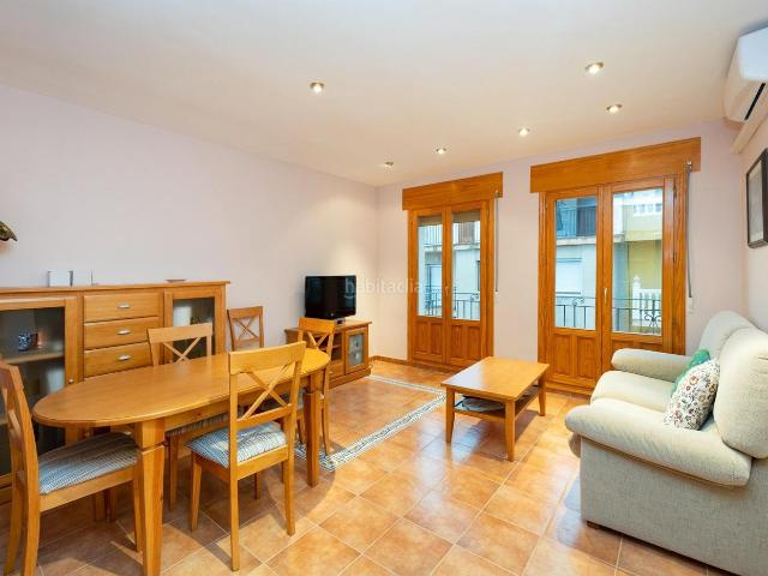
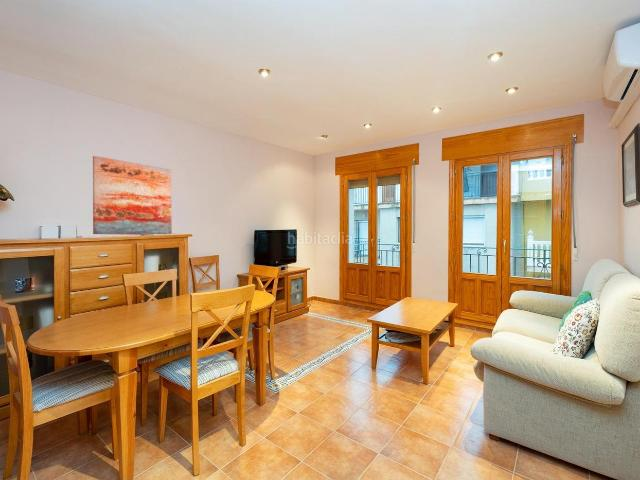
+ wall art [92,155,173,236]
